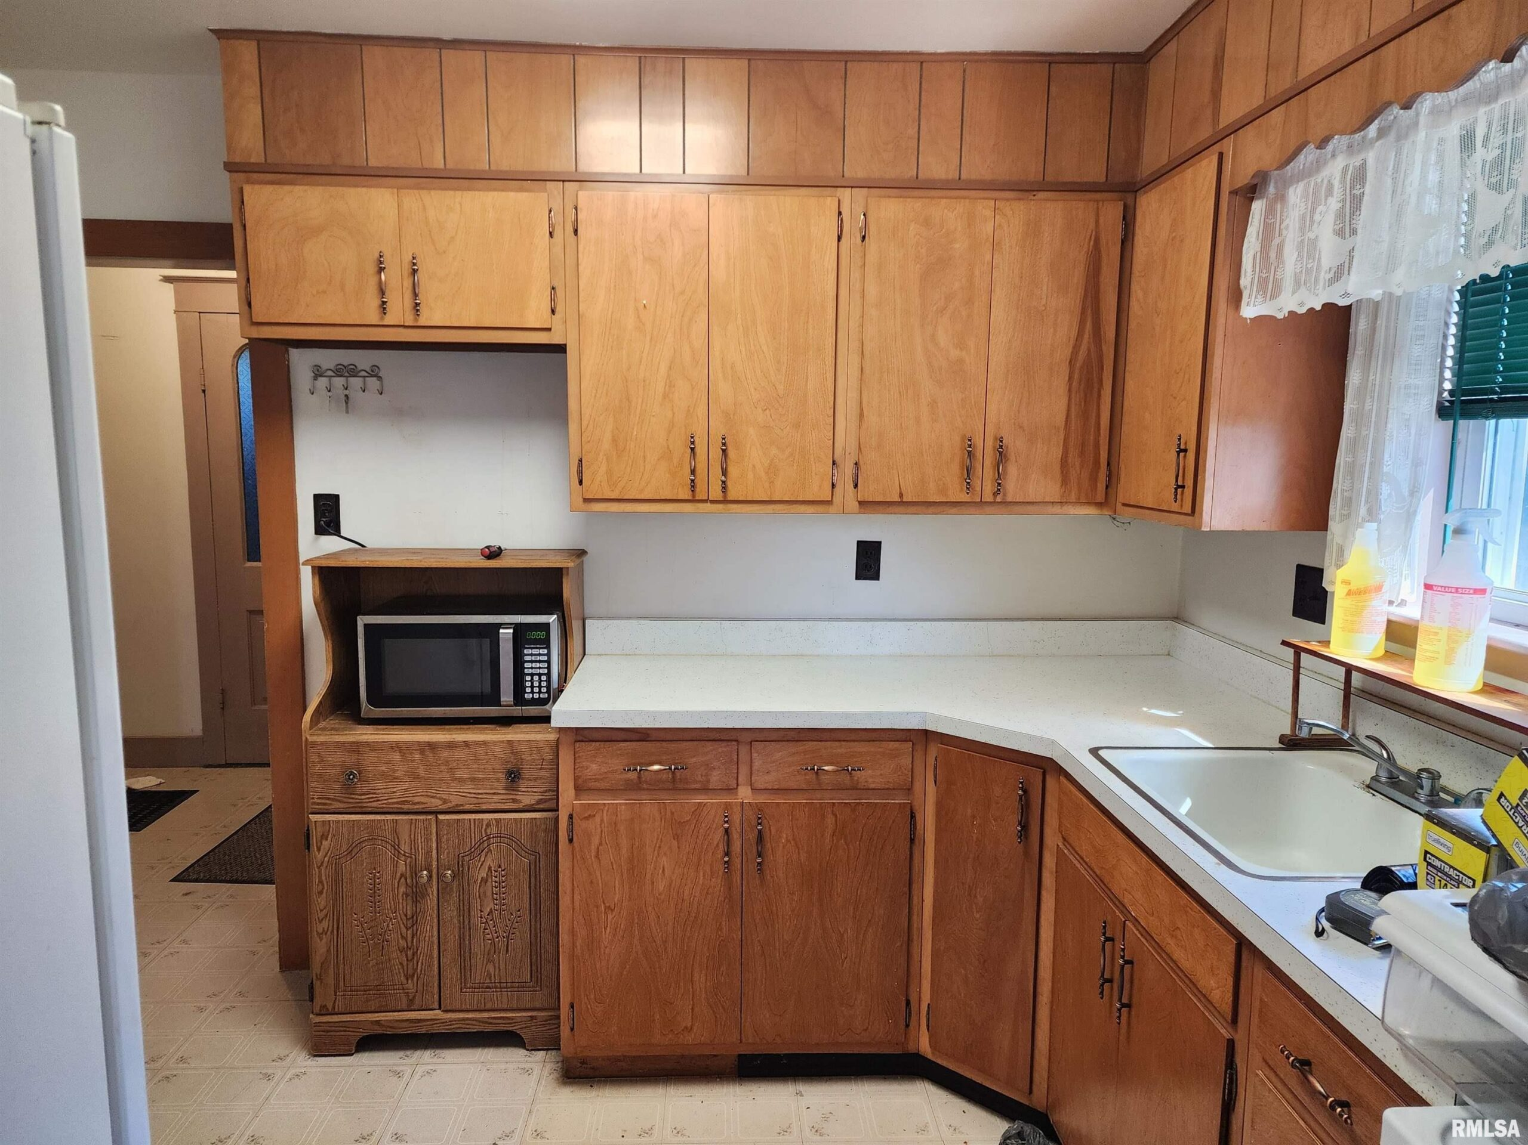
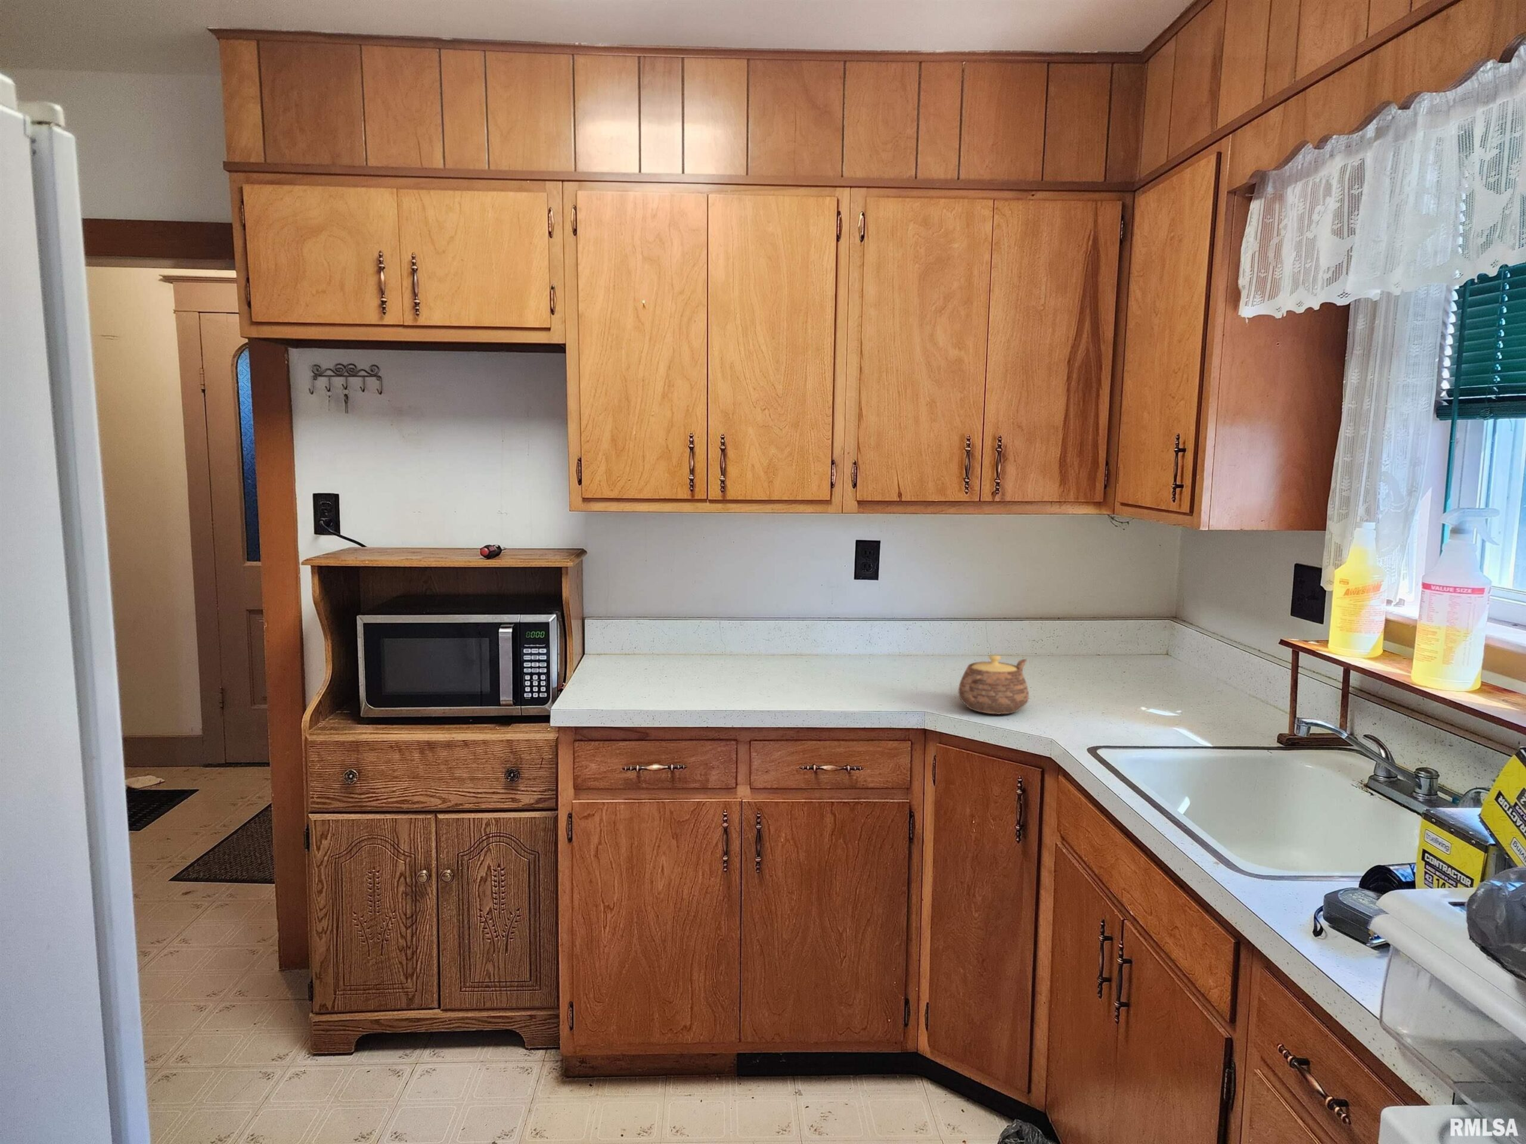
+ teapot [958,654,1030,715]
